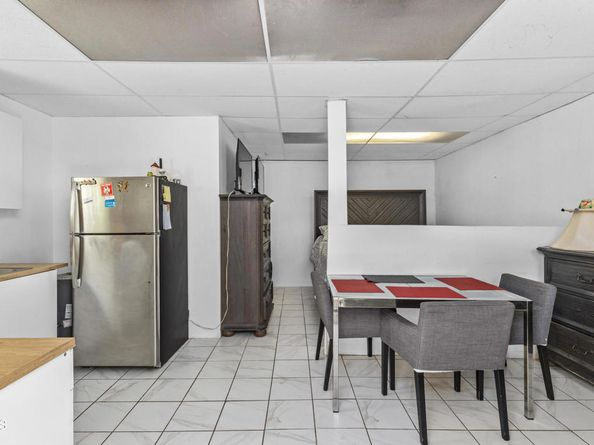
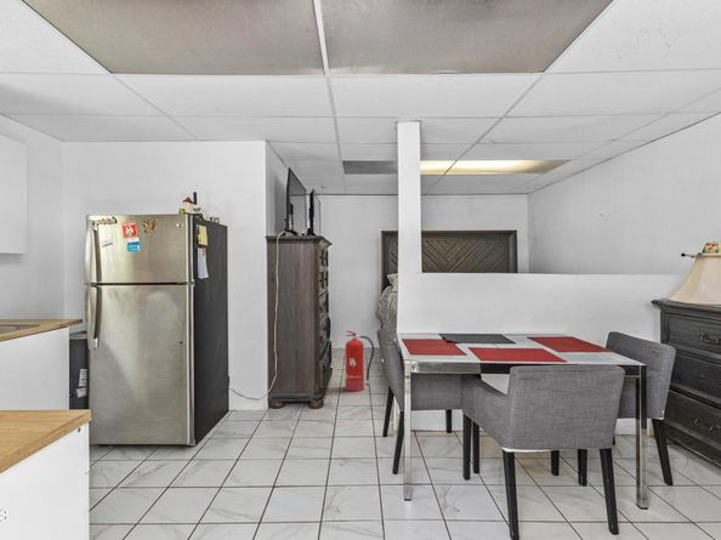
+ fire extinguisher [345,329,375,392]
